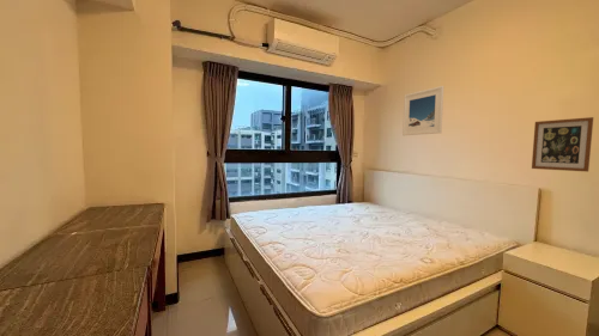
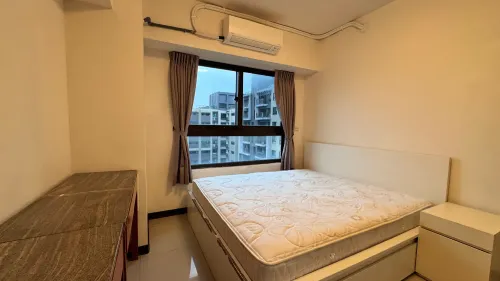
- wall art [531,116,594,172]
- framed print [401,85,444,136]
